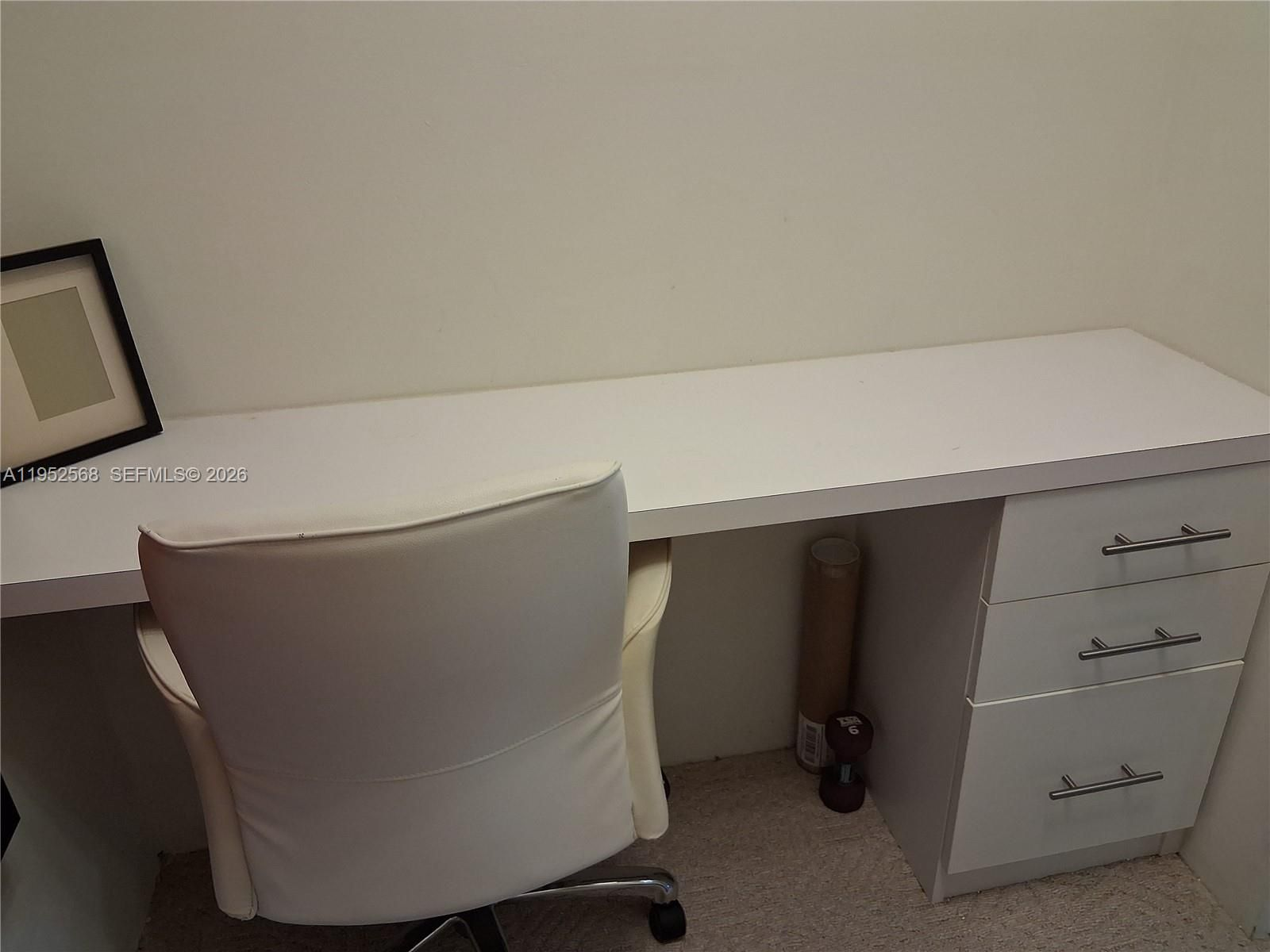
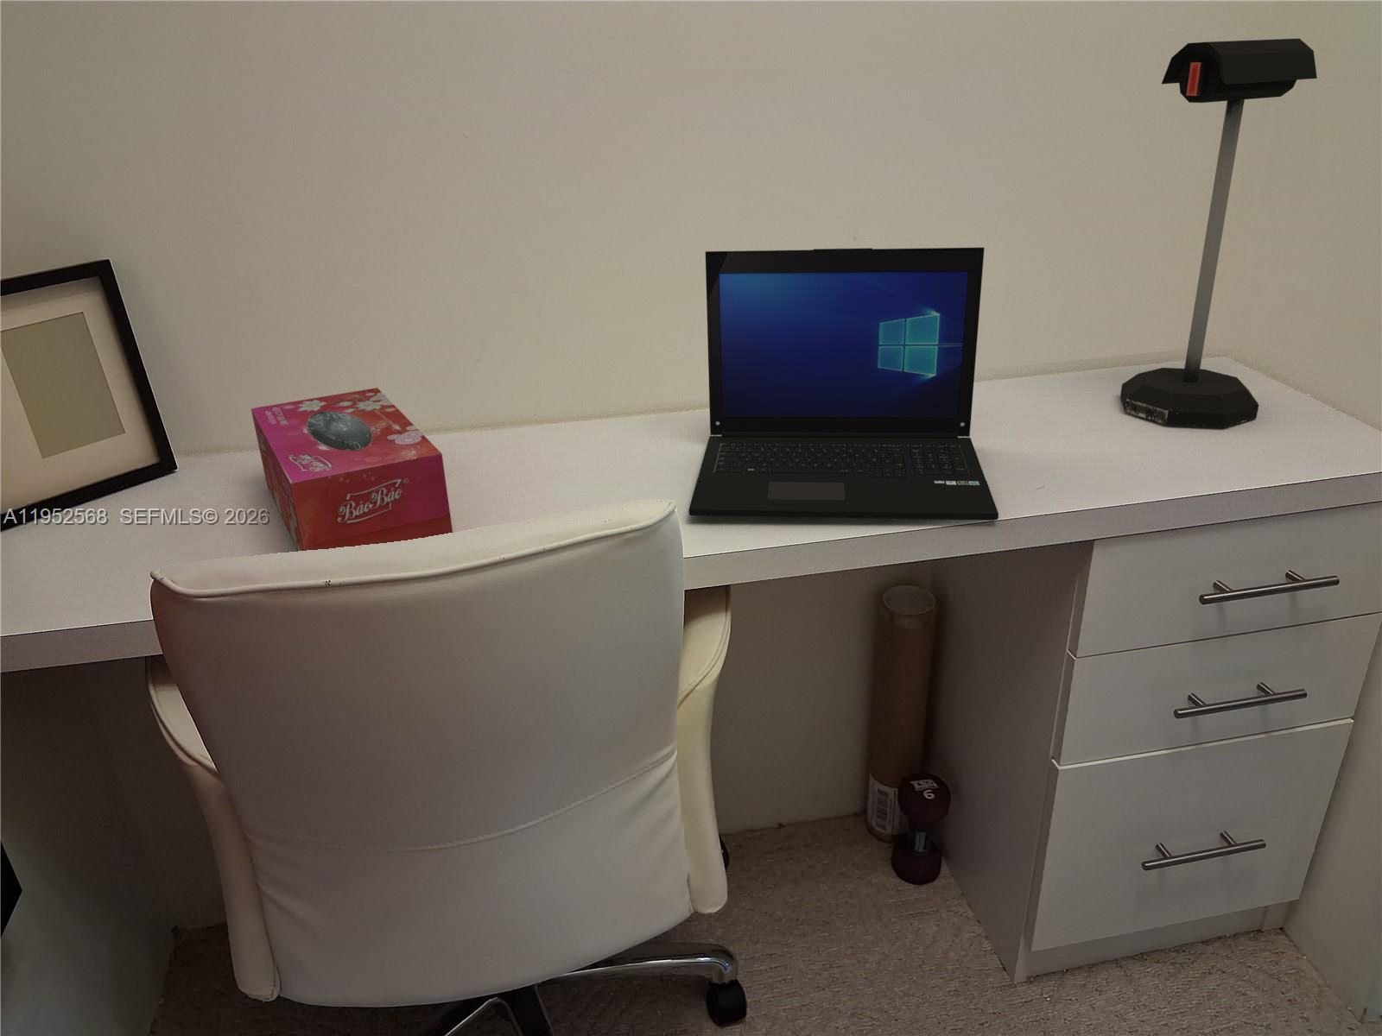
+ mailbox [1120,37,1318,428]
+ laptop [689,247,999,521]
+ tissue box [250,386,454,552]
